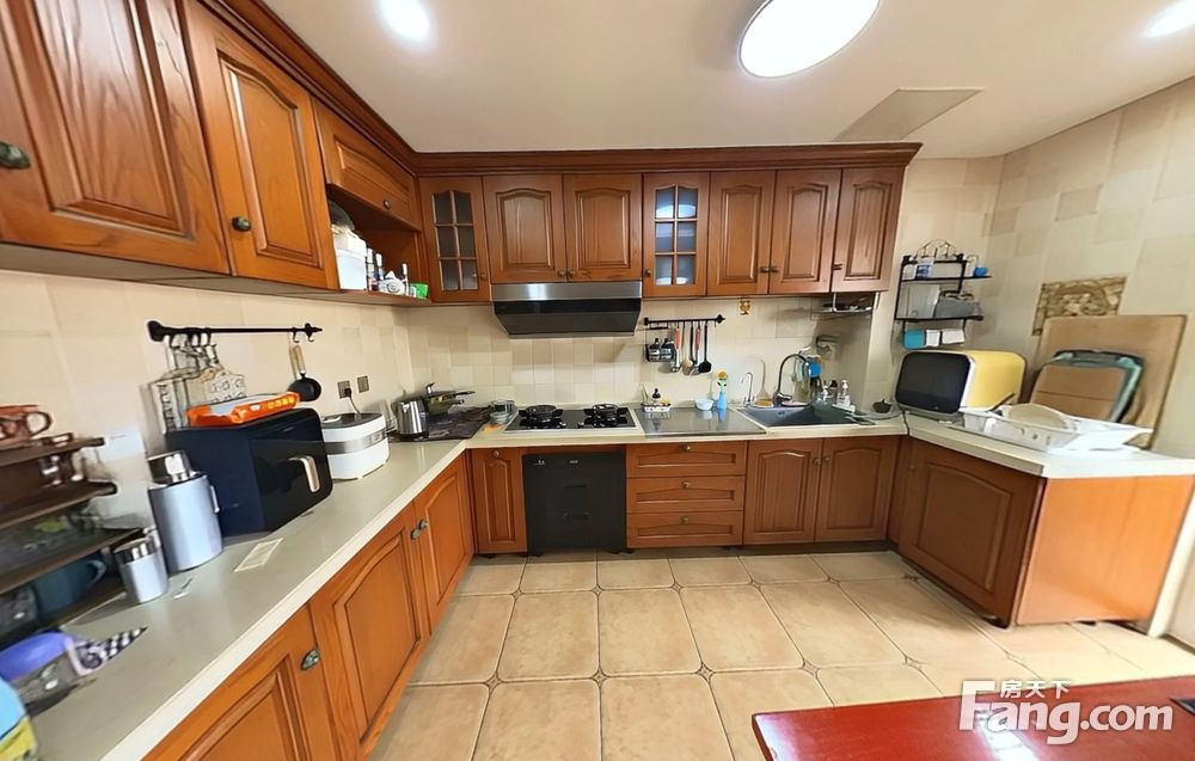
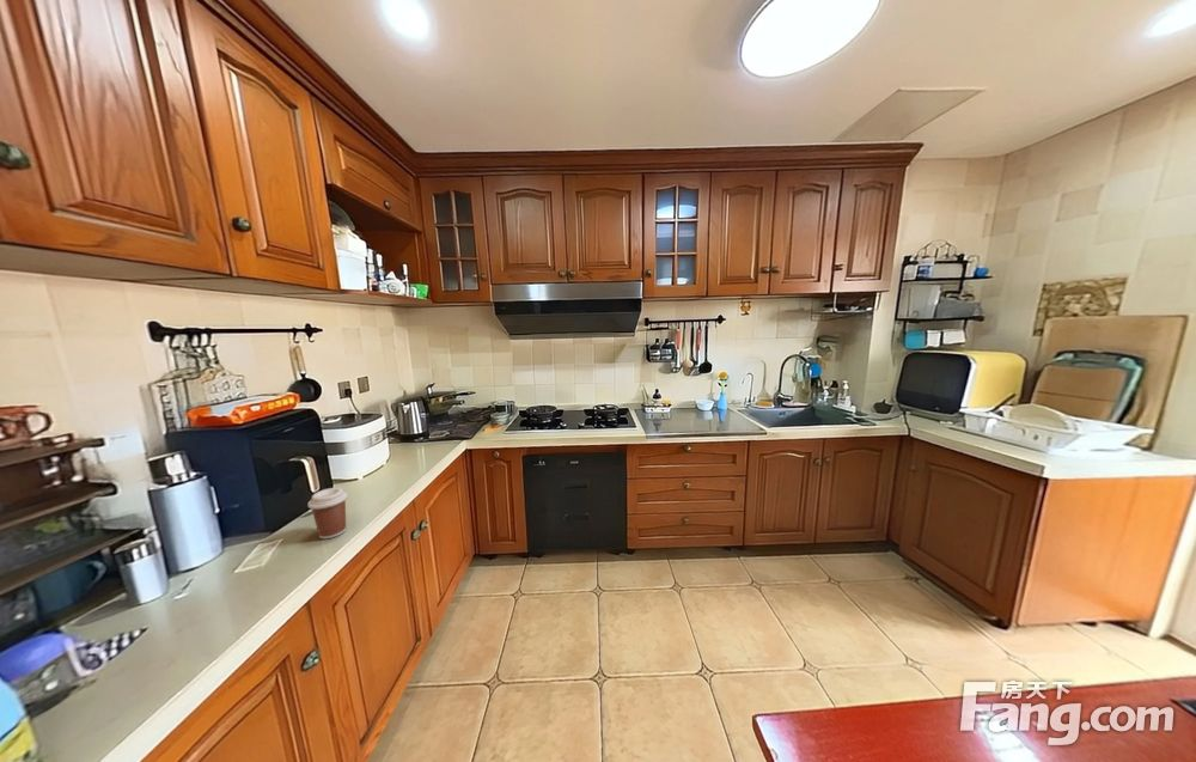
+ coffee cup [307,487,349,540]
